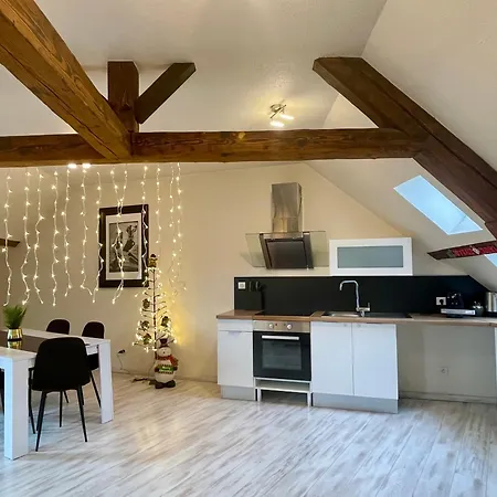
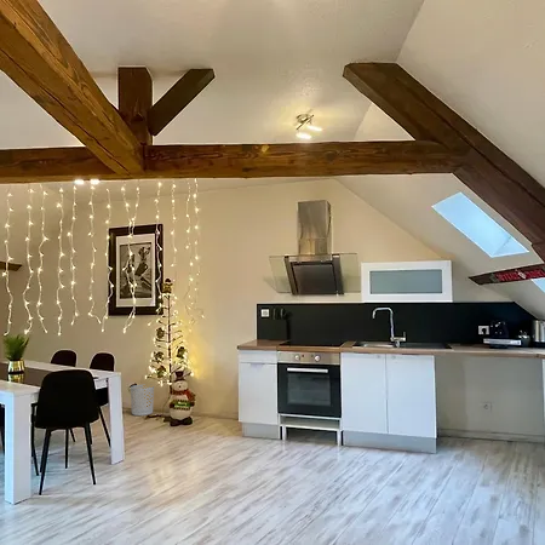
+ waste bin [130,384,155,417]
